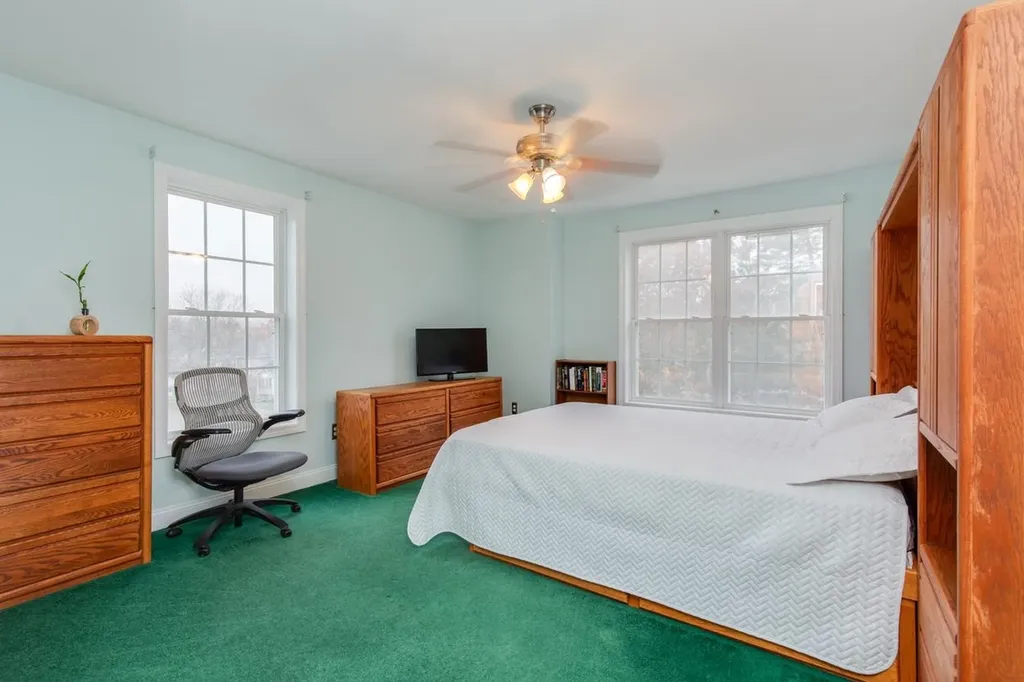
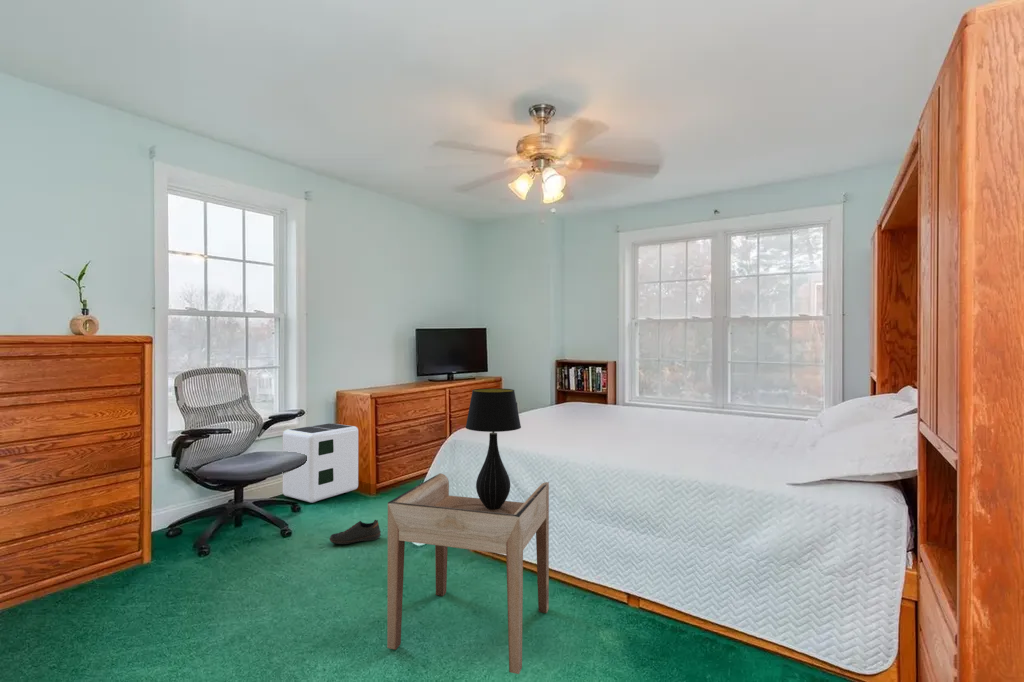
+ side table [386,472,550,675]
+ air purifier [282,422,359,503]
+ table lamp [465,387,522,509]
+ shoe [329,519,382,545]
